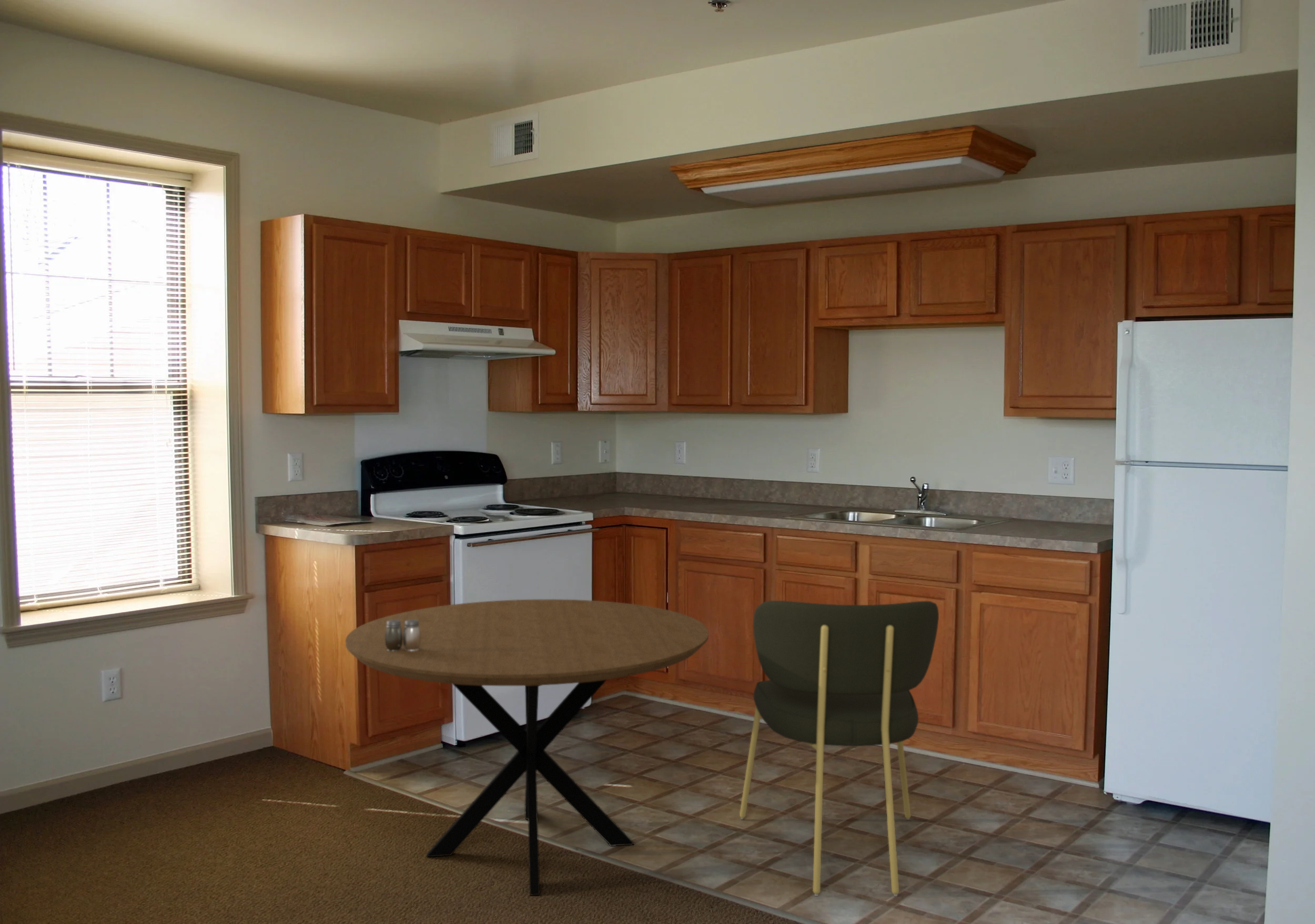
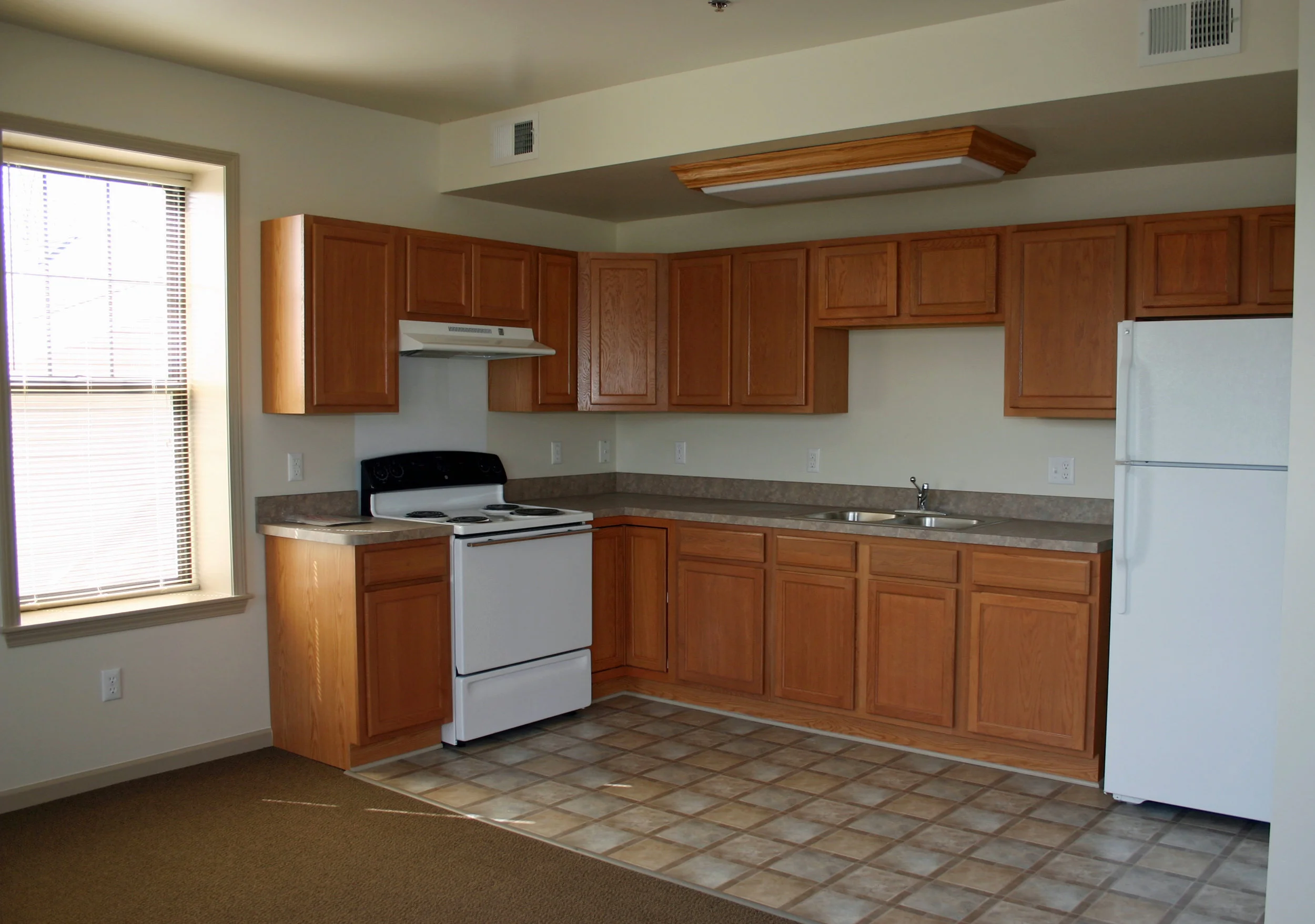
- salt and pepper shaker [385,620,421,651]
- dining table [345,598,710,896]
- dining chair [739,600,939,897]
